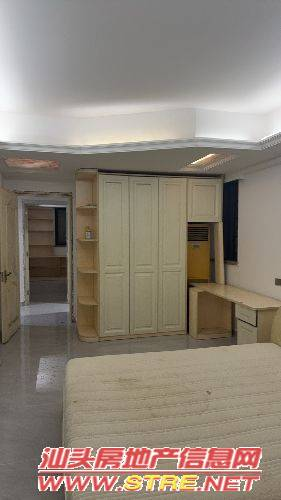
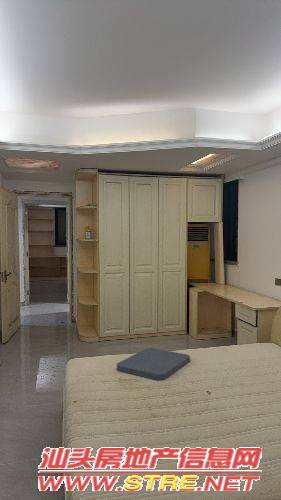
+ cushion [116,347,191,381]
